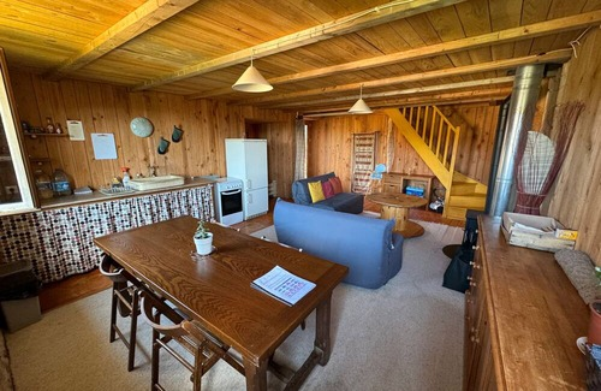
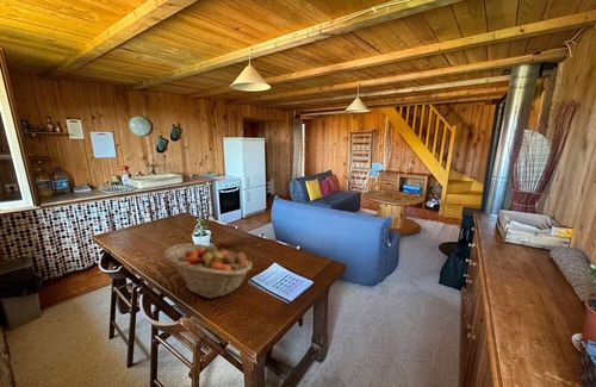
+ fruit basket [163,243,253,299]
